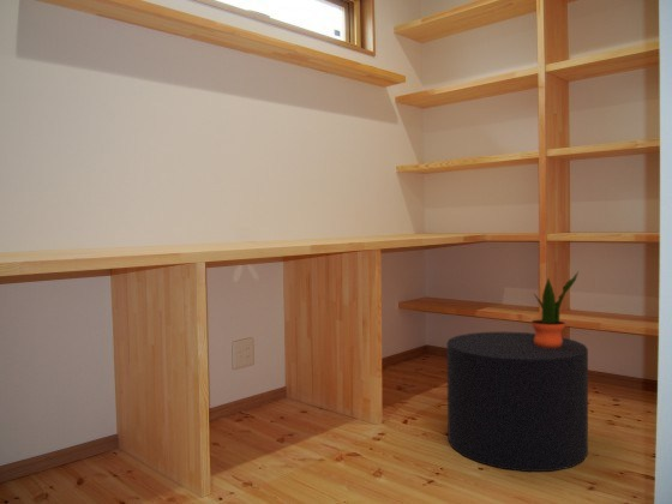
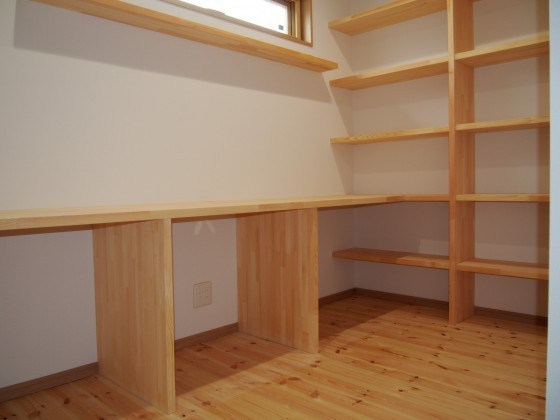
- potted plant [530,270,580,348]
- stool [445,331,589,473]
